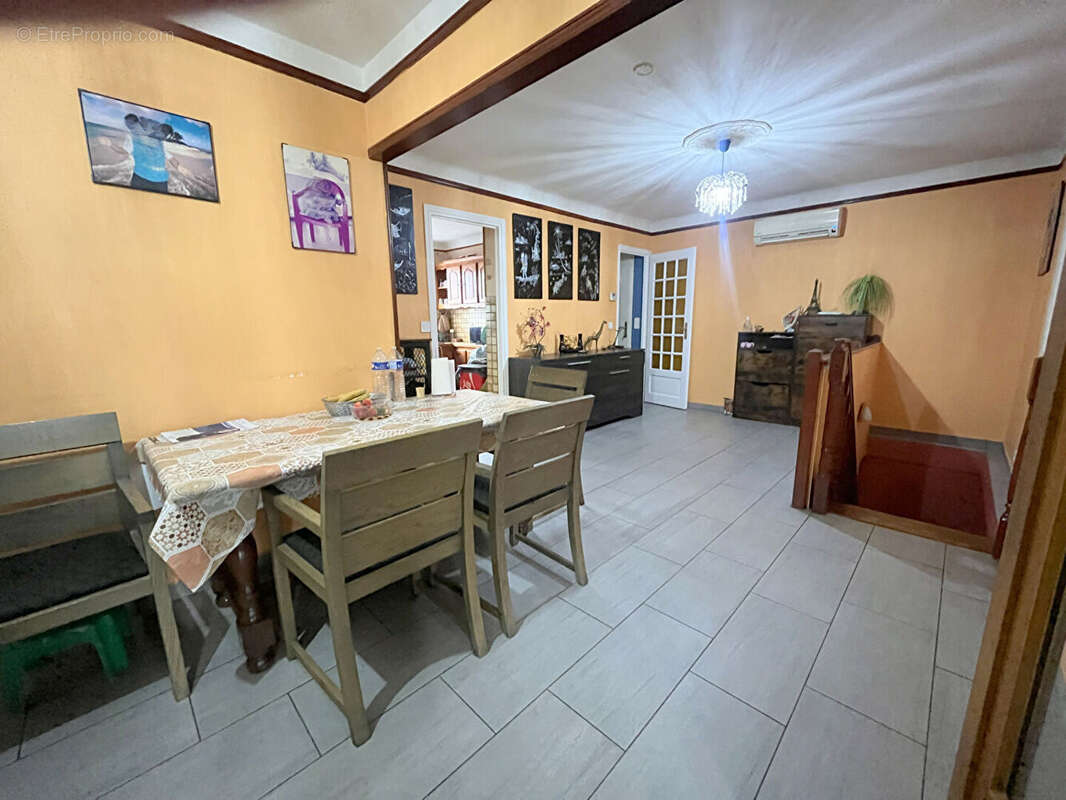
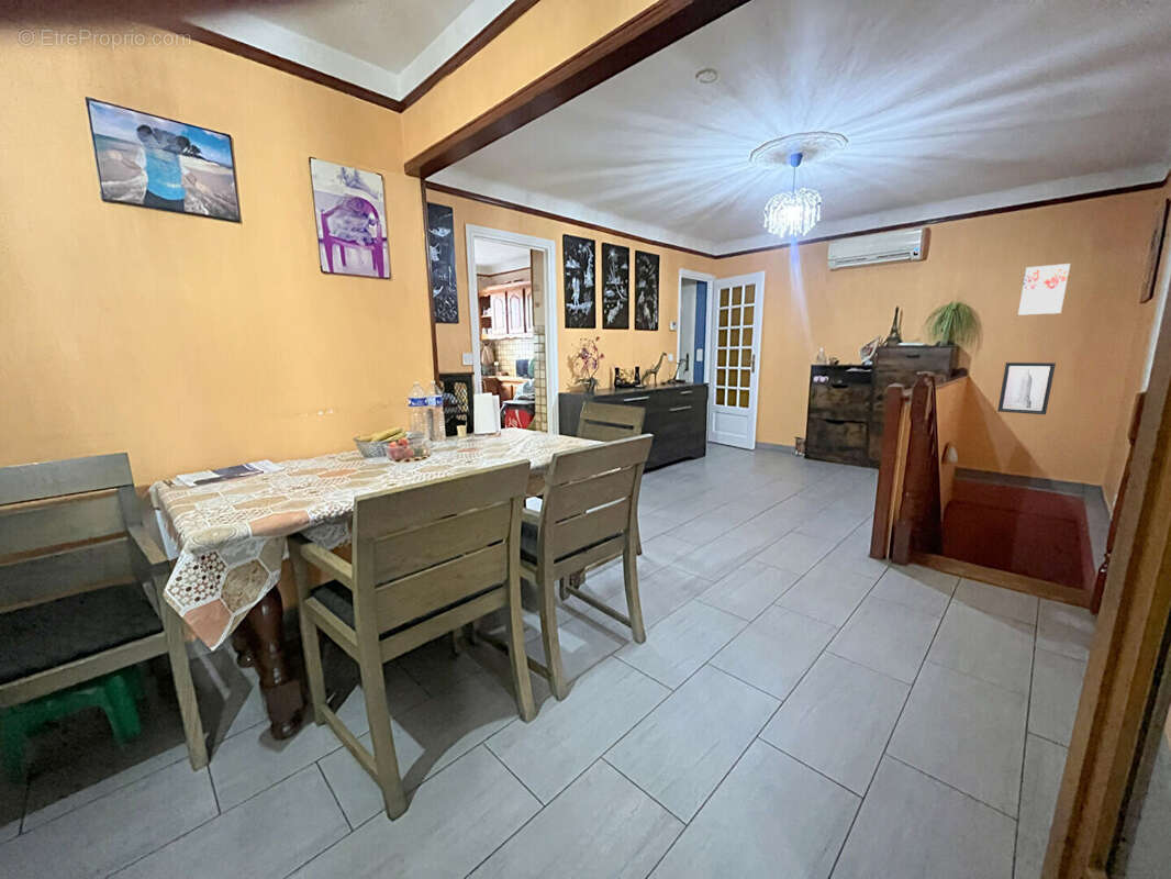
+ wall art [1017,263,1071,316]
+ wall art [996,361,1057,415]
